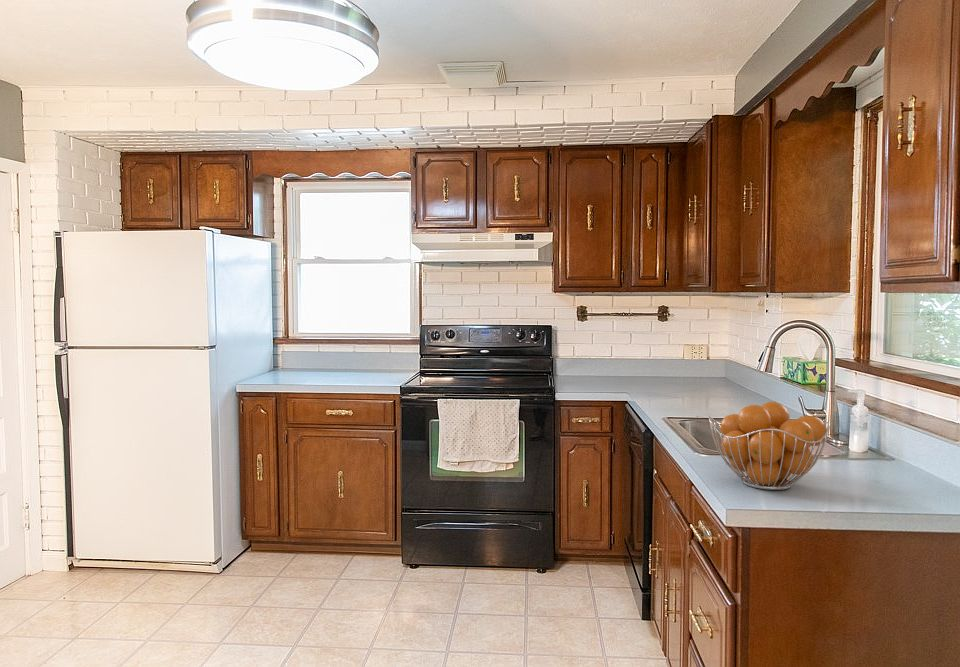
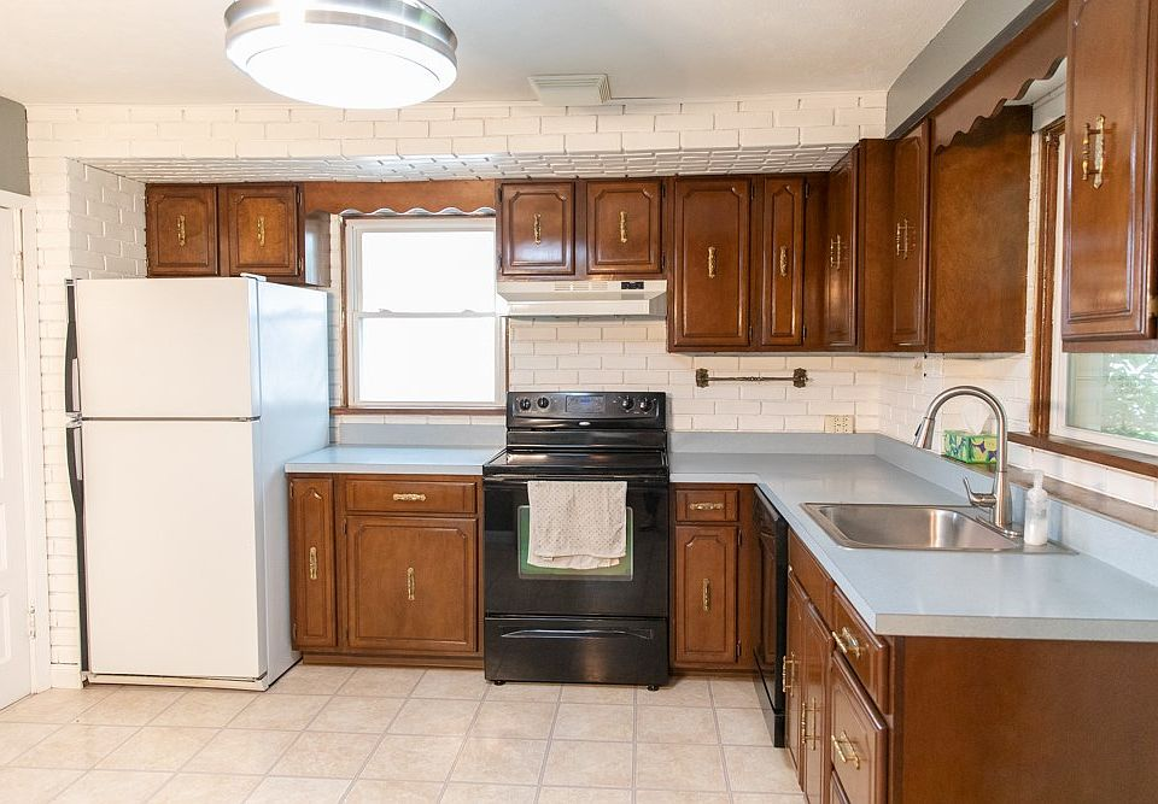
- fruit basket [708,401,831,491]
